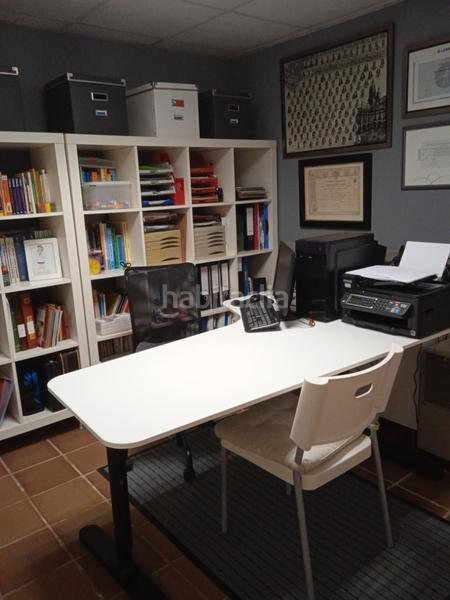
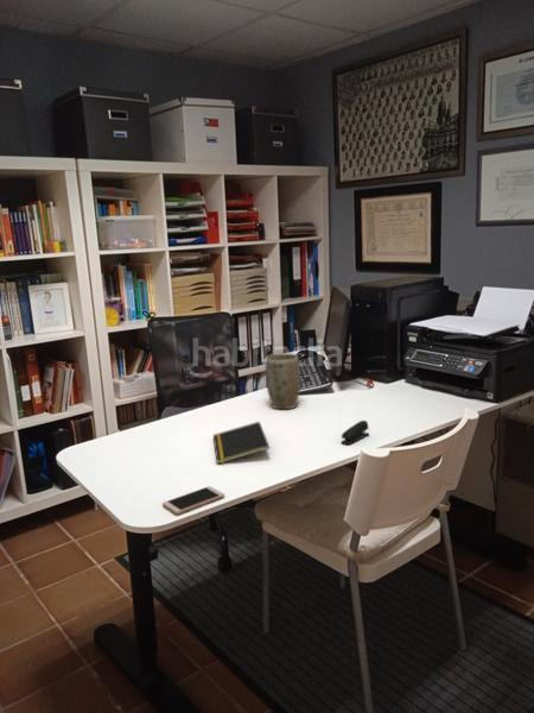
+ notepad [212,421,271,466]
+ smartphone [161,485,225,516]
+ stapler [341,419,370,446]
+ plant pot [265,352,301,410]
